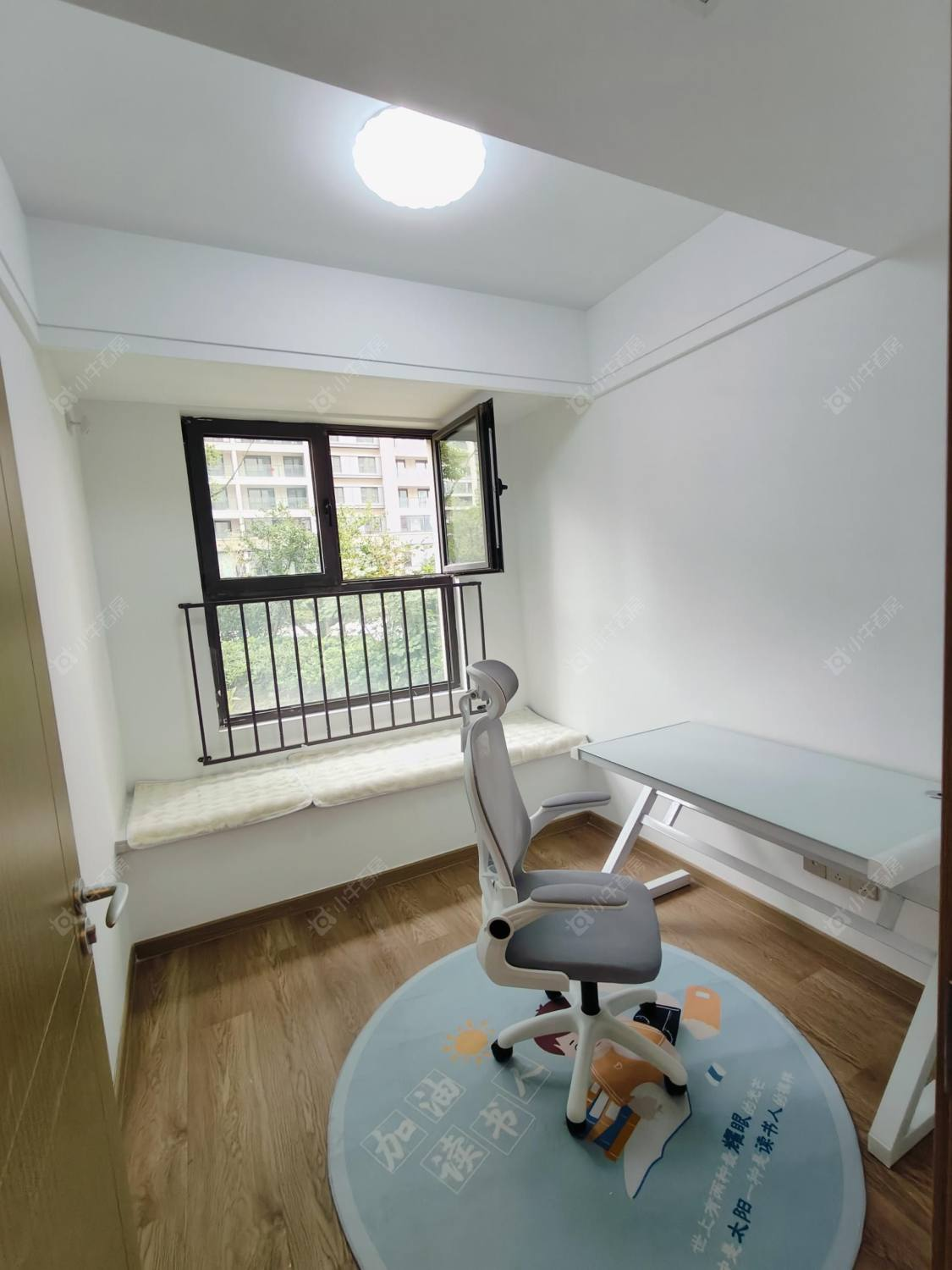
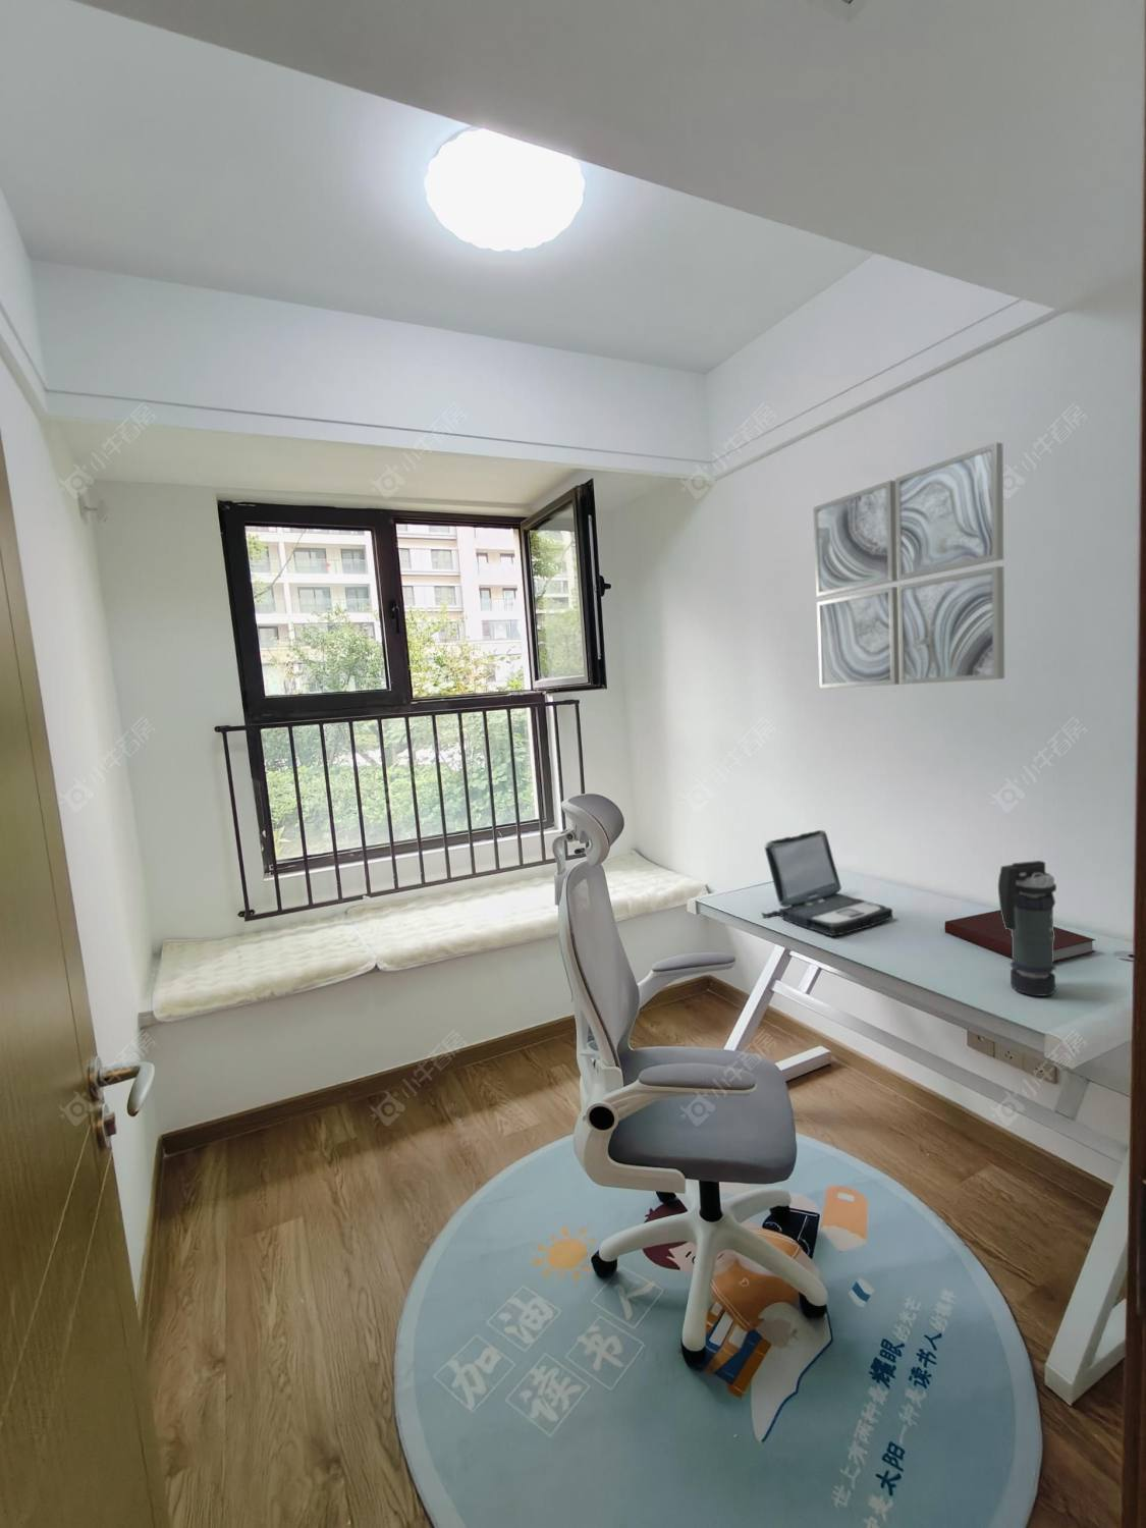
+ smoke grenade [997,860,1057,997]
+ laptop [761,829,893,937]
+ wall art [811,442,1005,689]
+ notebook [944,908,1097,964]
